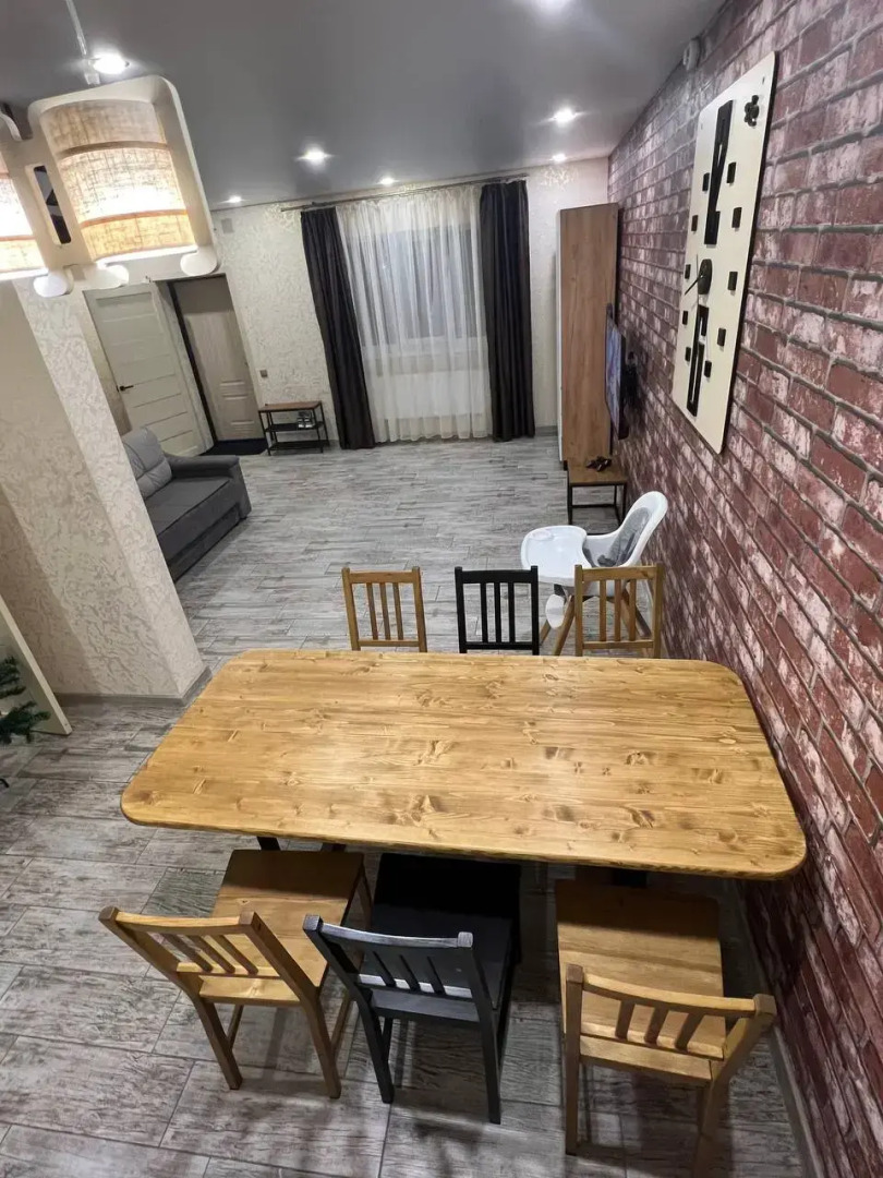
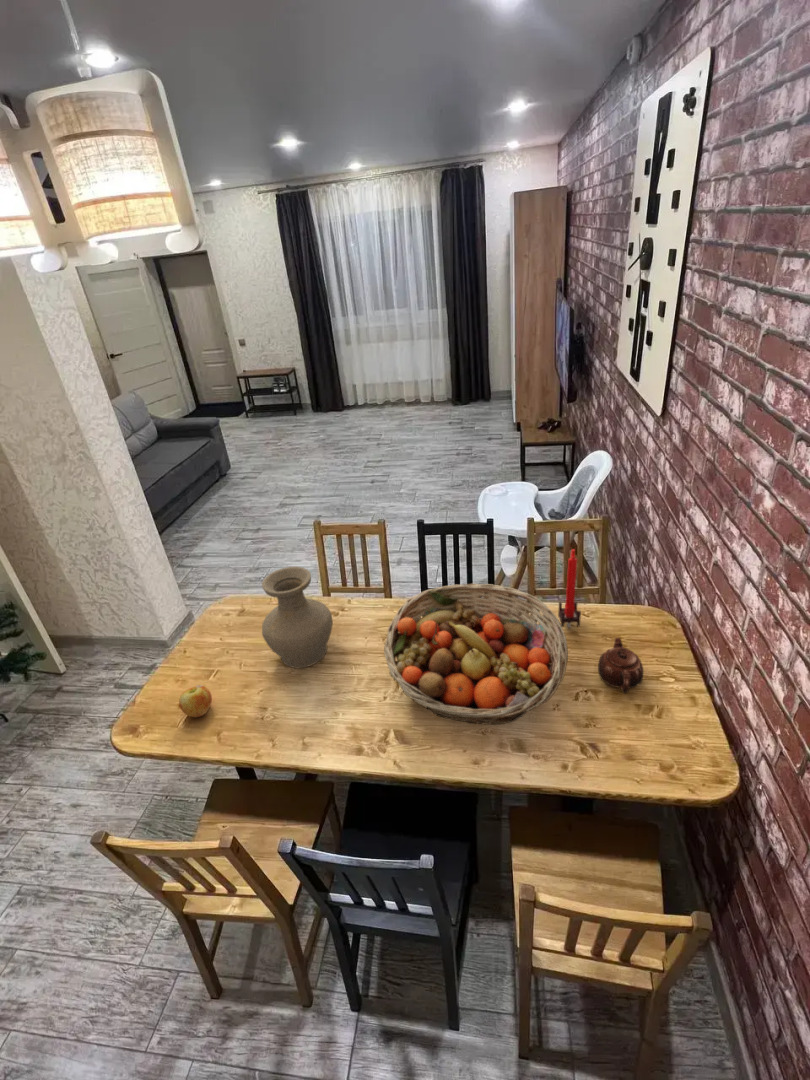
+ apple [178,684,213,718]
+ fruit basket [383,582,569,726]
+ teapot [597,637,644,694]
+ vase [261,566,334,669]
+ candle [557,548,582,629]
